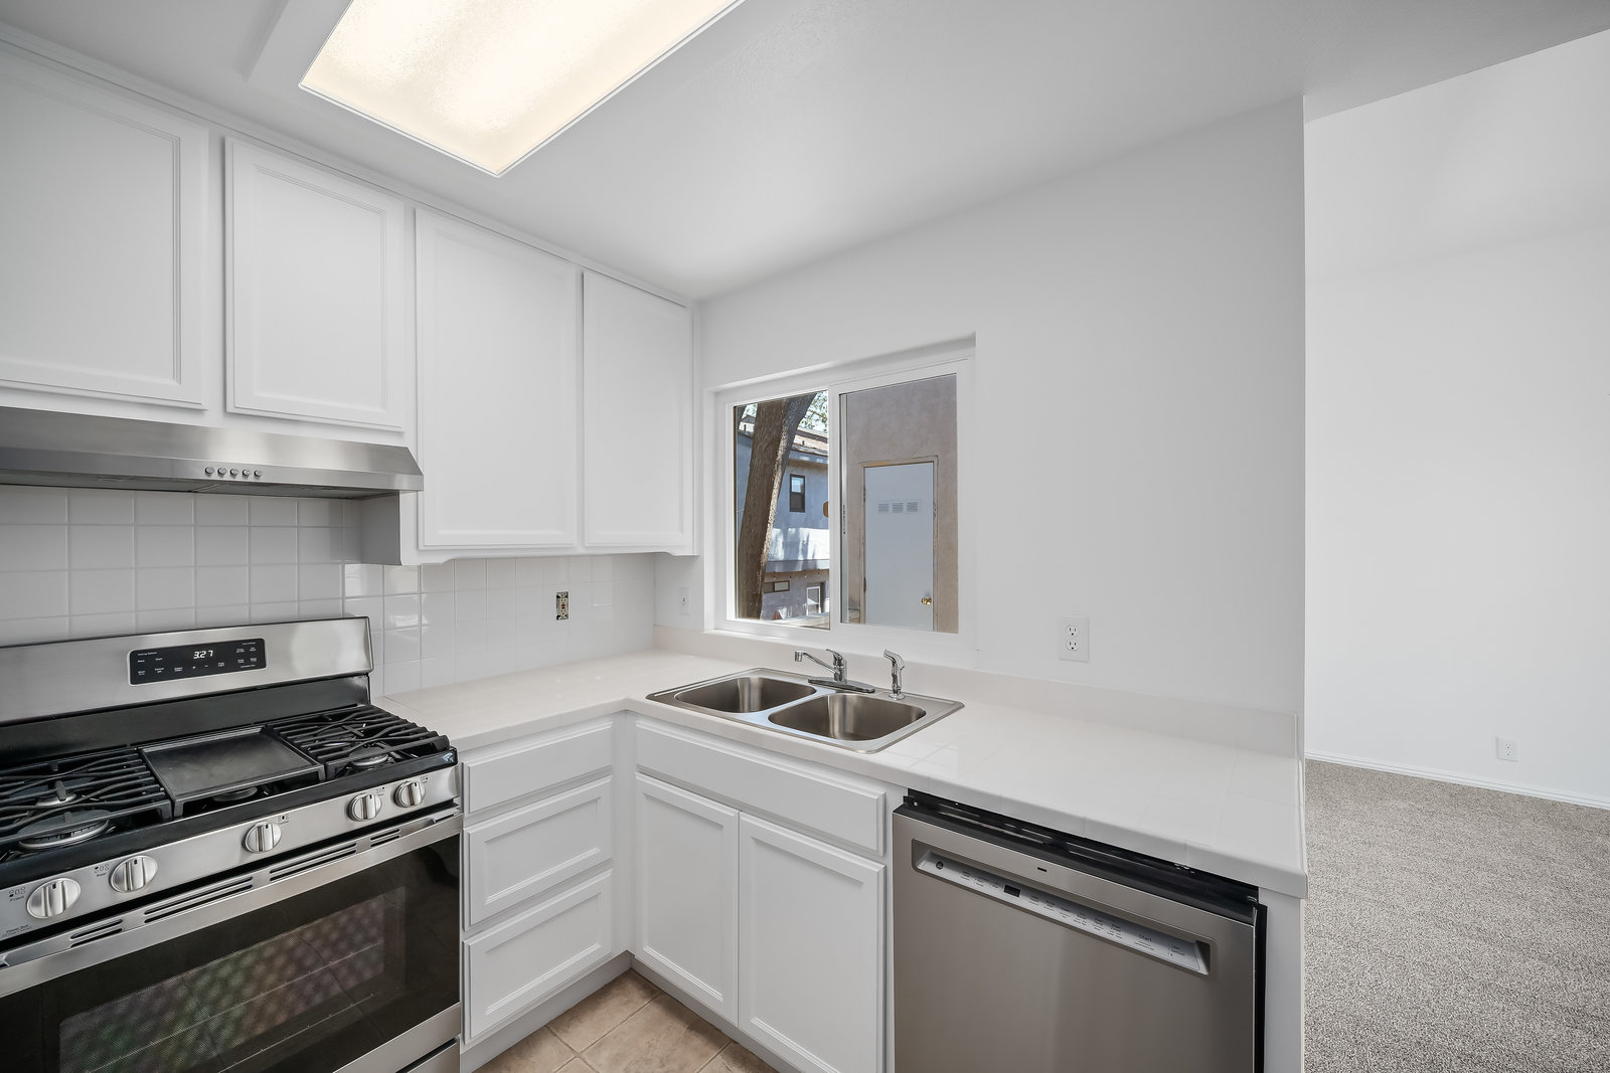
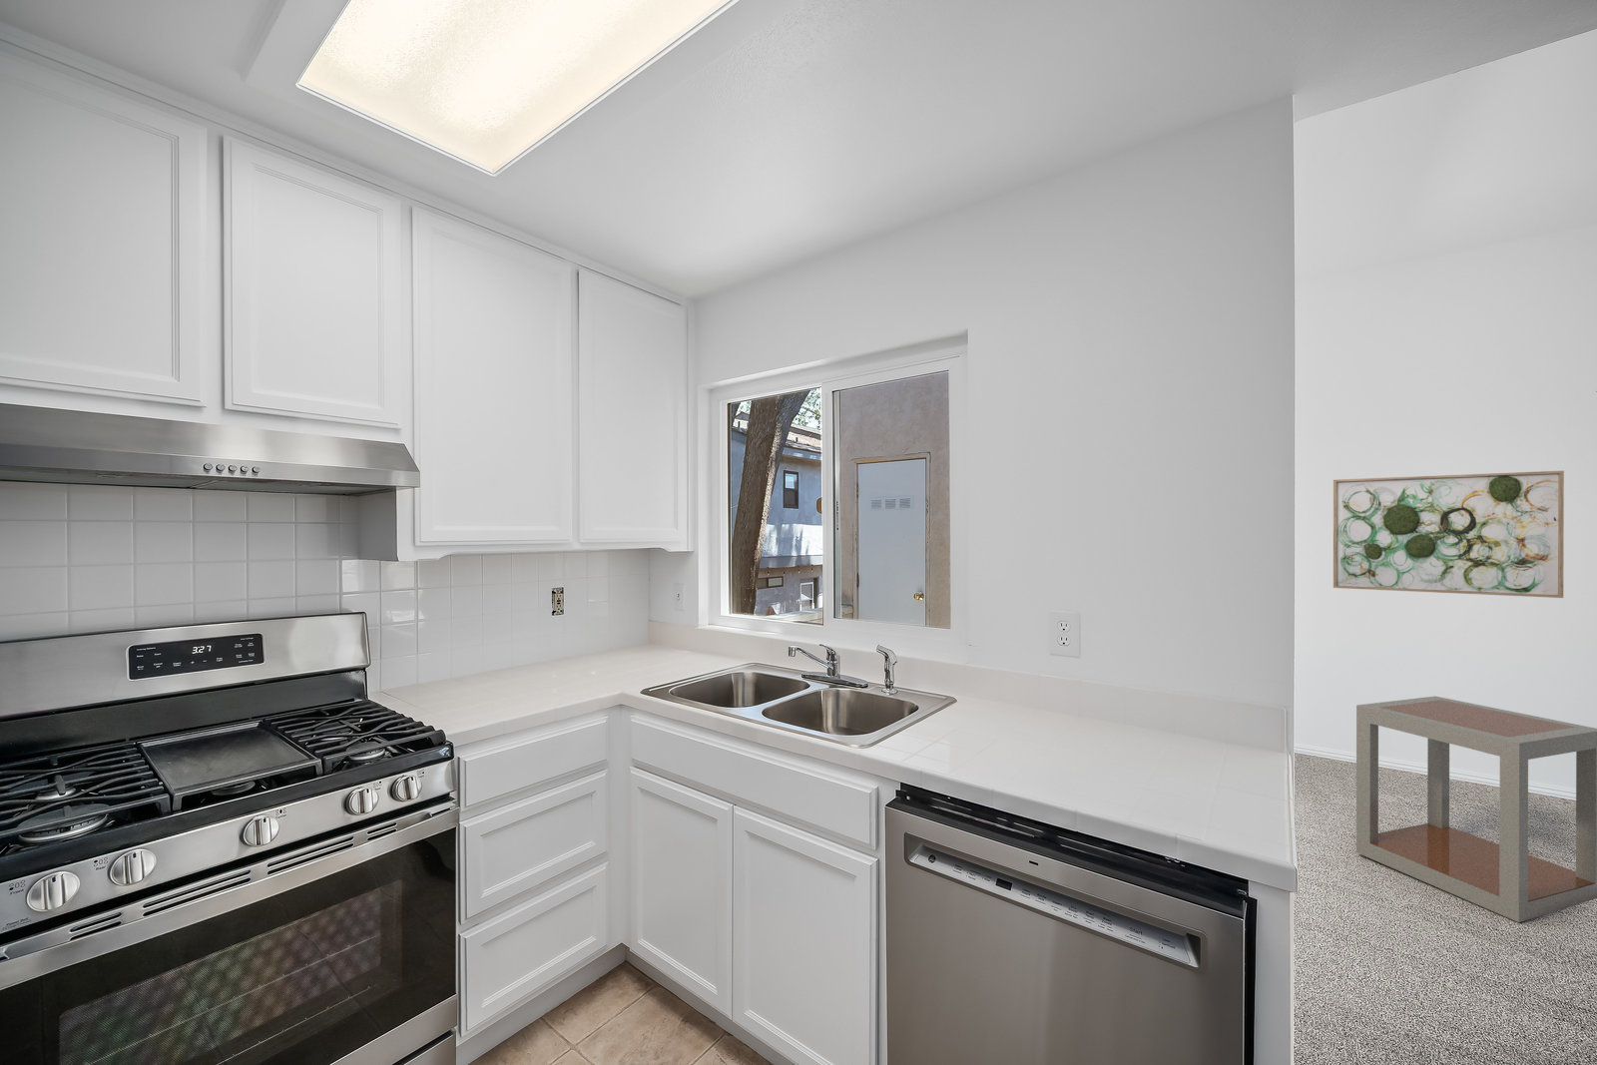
+ side table [1356,695,1597,924]
+ wall art [1332,471,1565,599]
